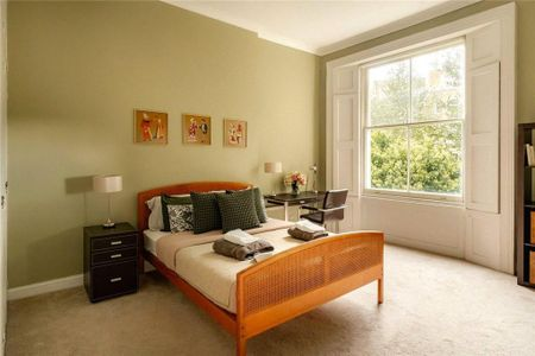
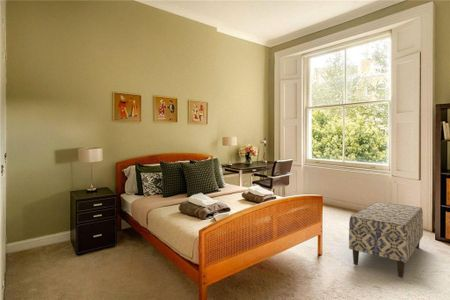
+ bench [348,201,424,279]
